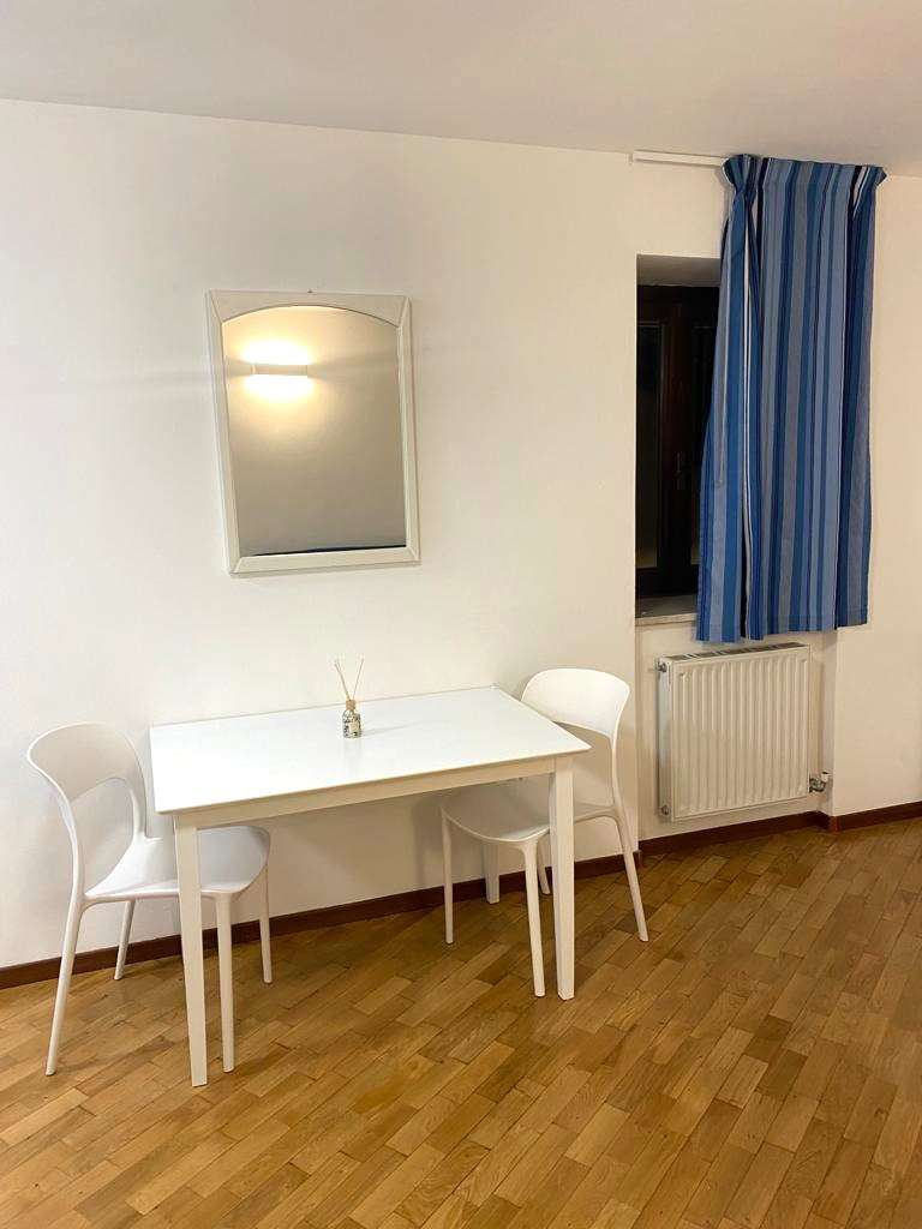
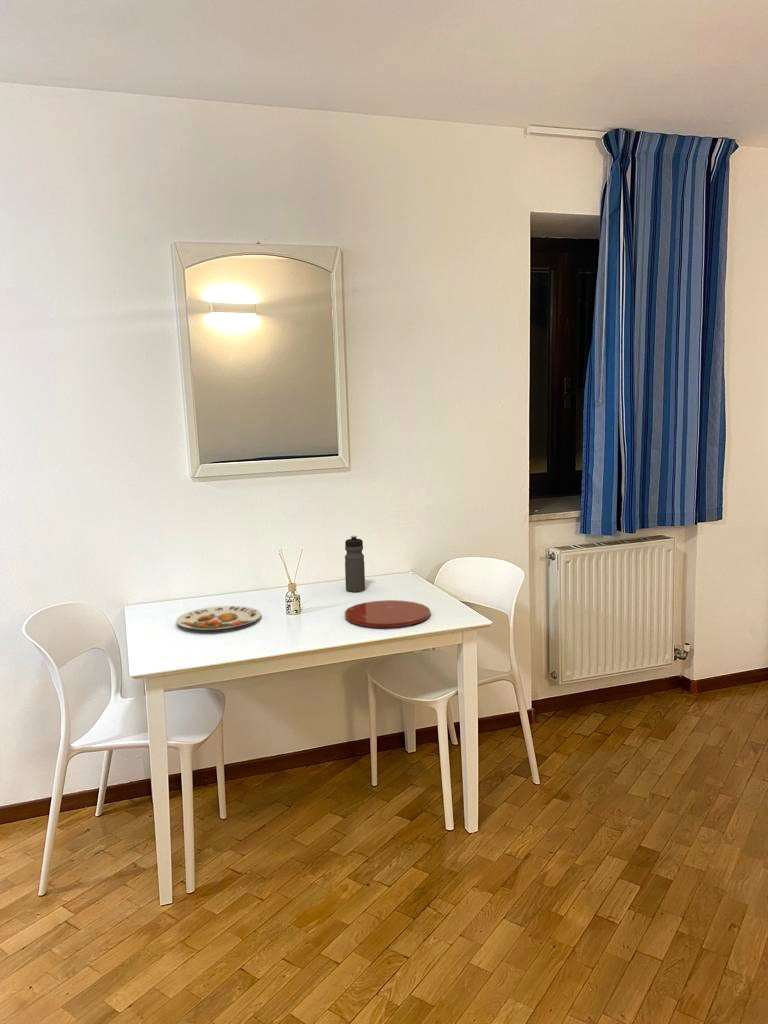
+ plate [175,605,262,631]
+ plate [344,599,432,628]
+ water bottle [344,535,366,593]
